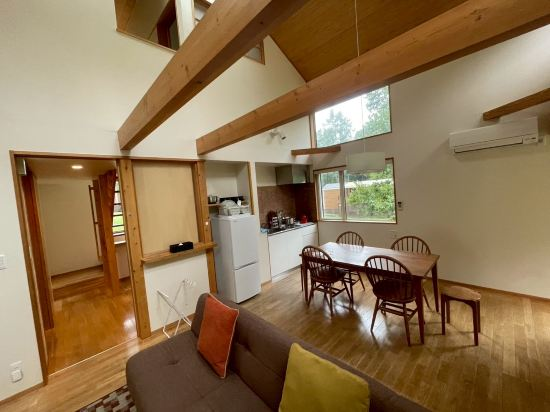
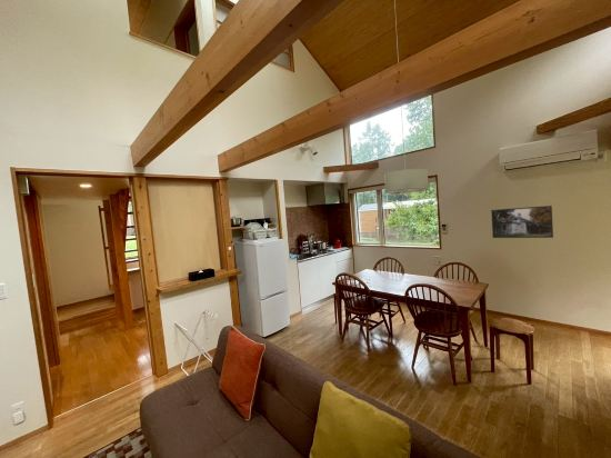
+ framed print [490,205,554,239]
